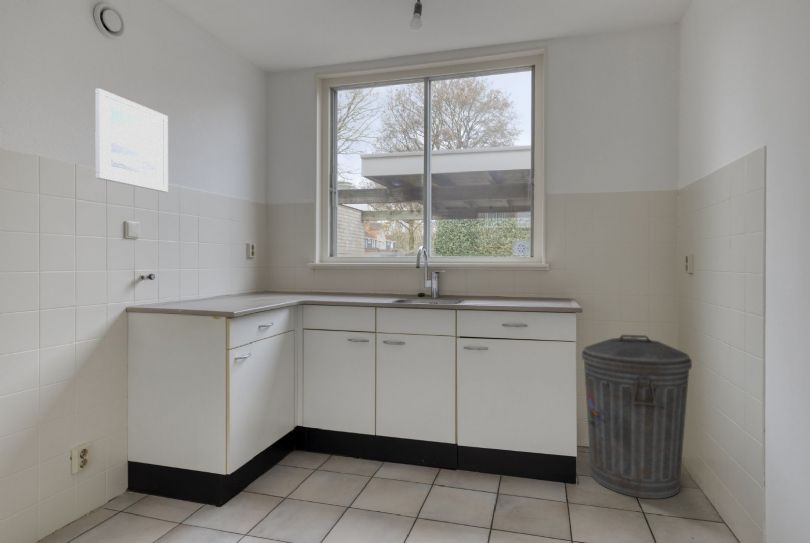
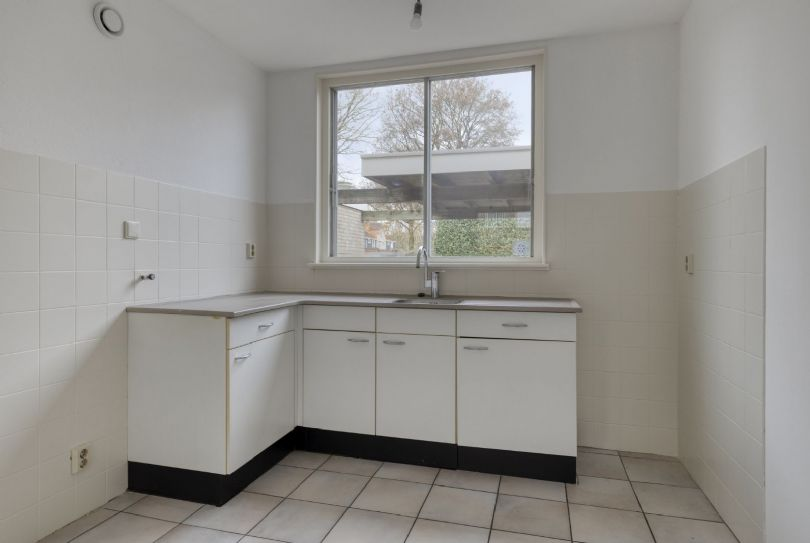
- trash can [581,334,693,500]
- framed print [94,87,169,193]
